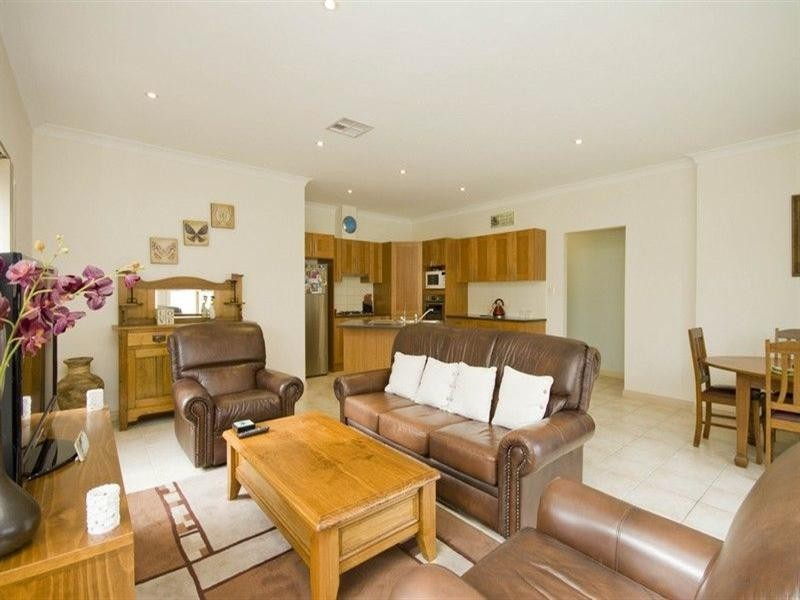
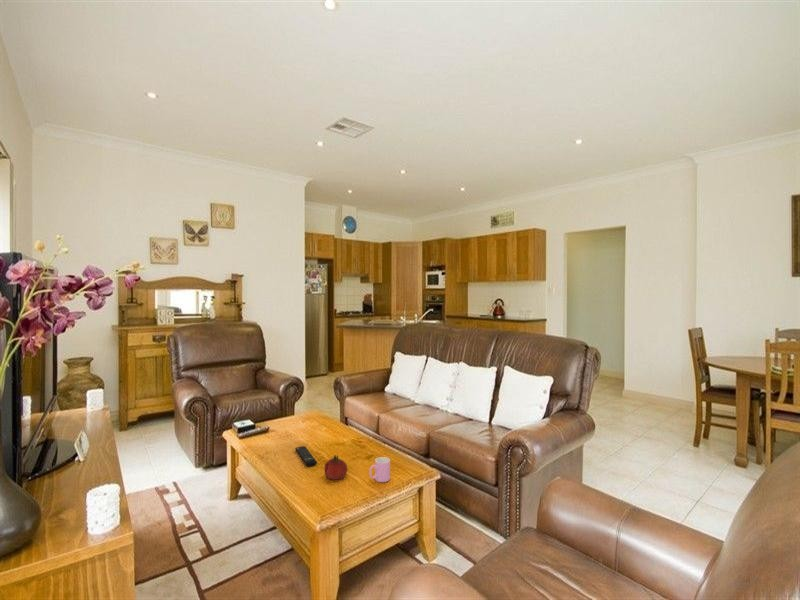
+ cup [368,456,391,483]
+ remote control [294,445,318,467]
+ fruit [324,454,348,481]
